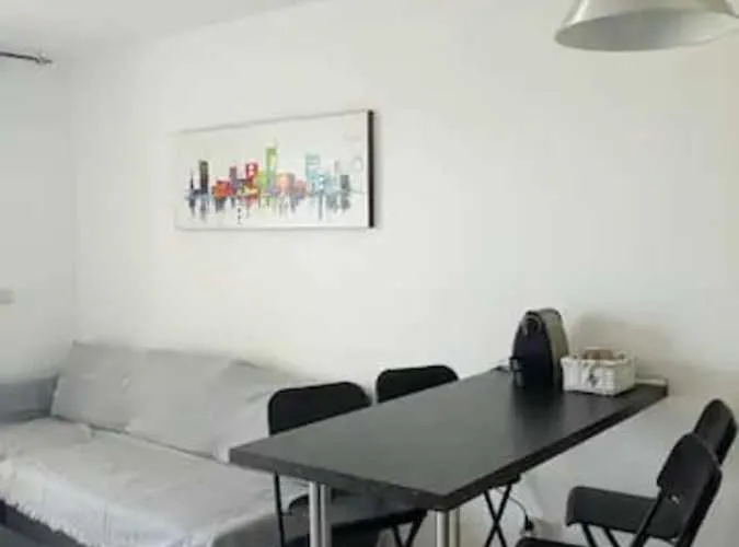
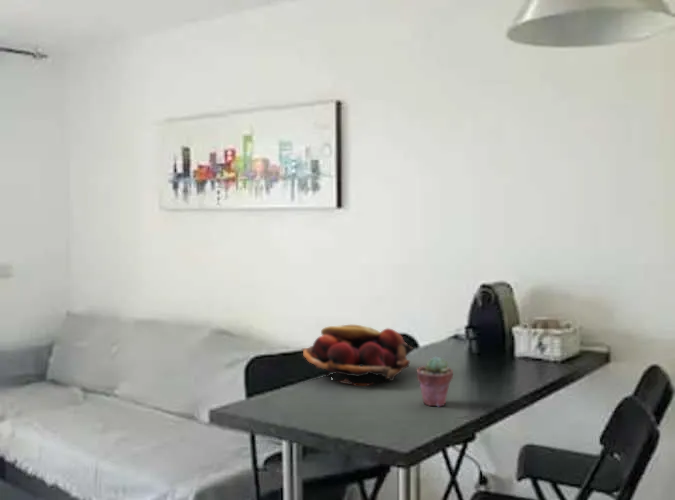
+ potted succulent [416,355,454,407]
+ fruit basket [300,324,414,387]
